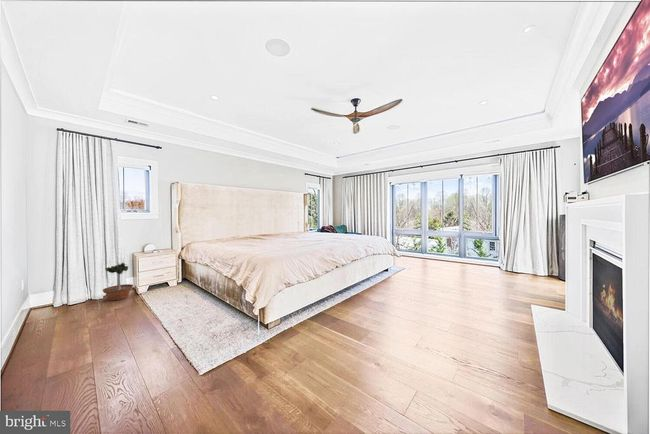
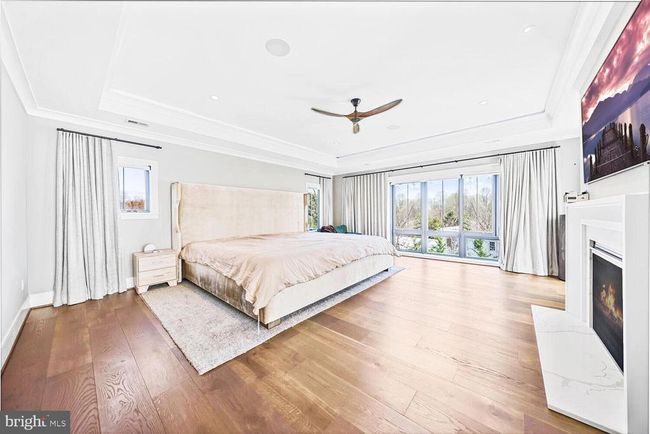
- potted tree [102,259,134,302]
